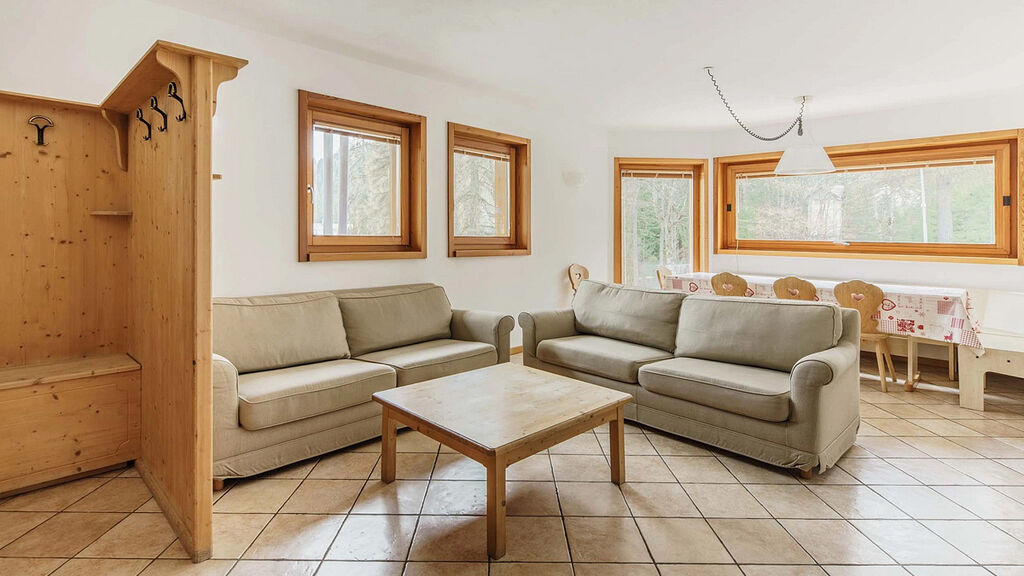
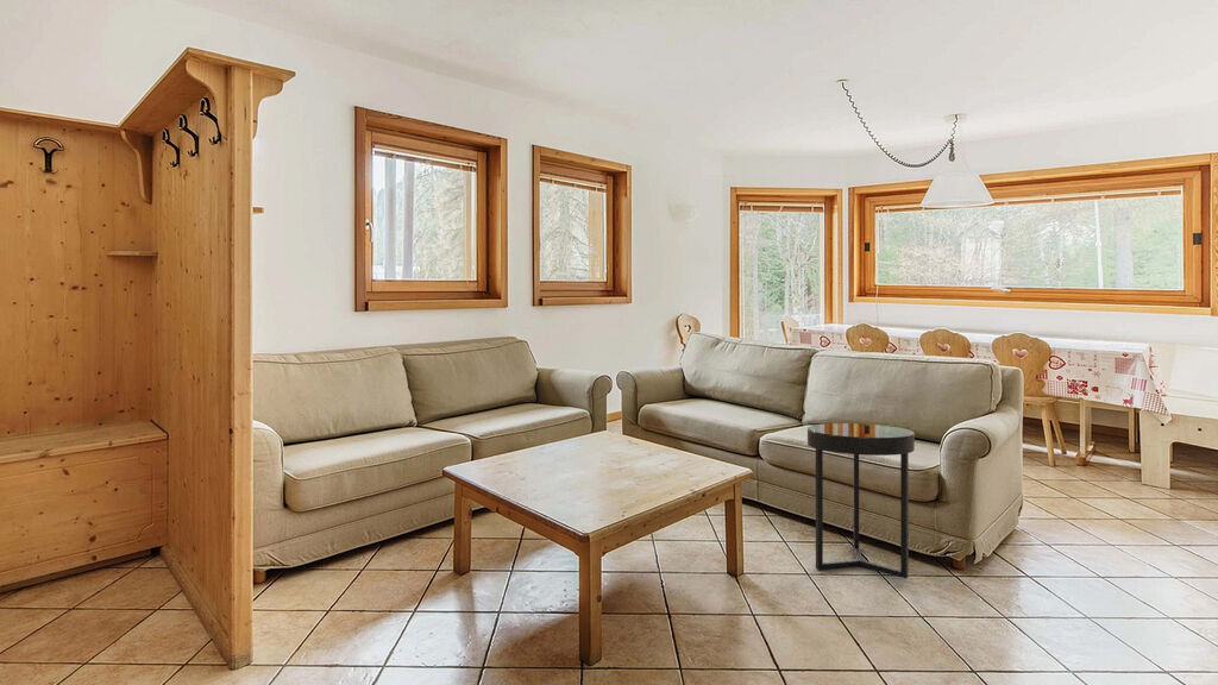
+ side table [806,422,916,579]
